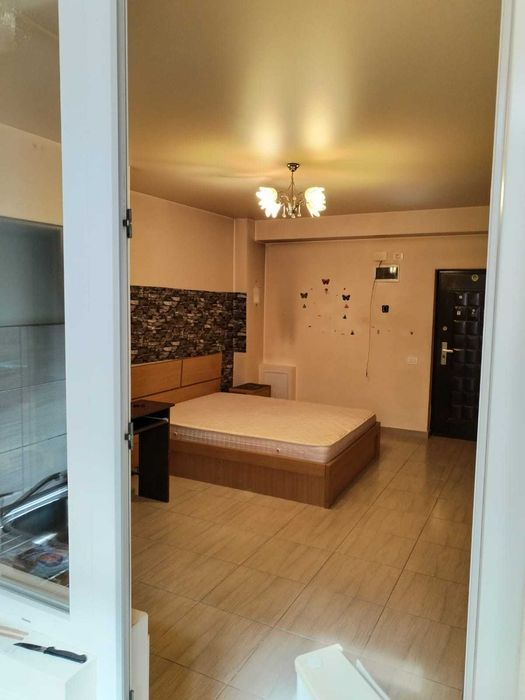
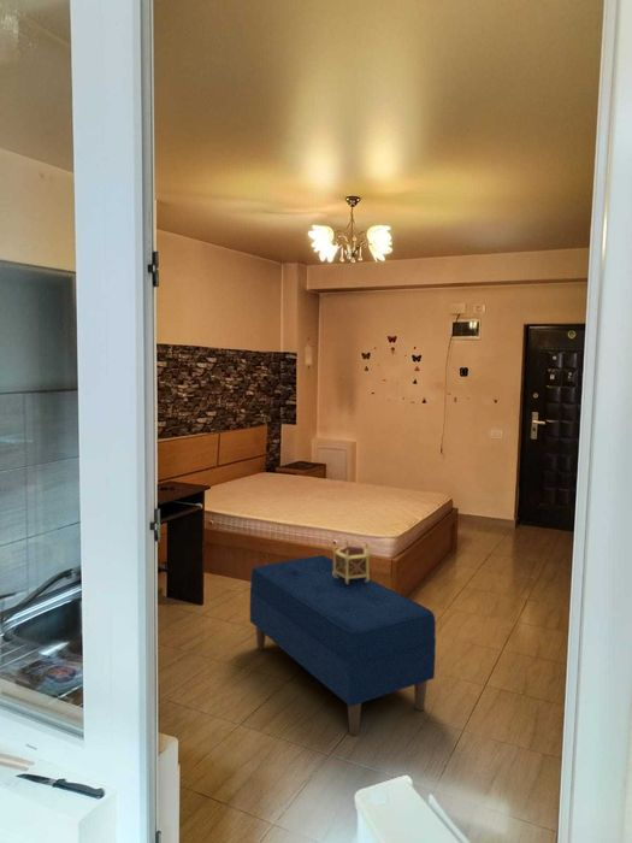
+ bench [249,554,437,737]
+ decorative box [331,540,371,584]
